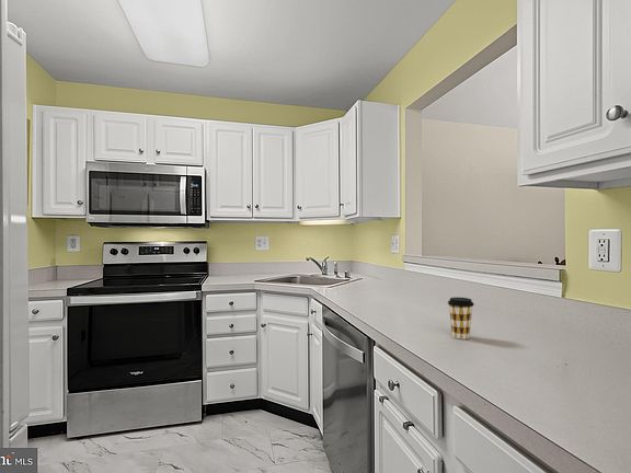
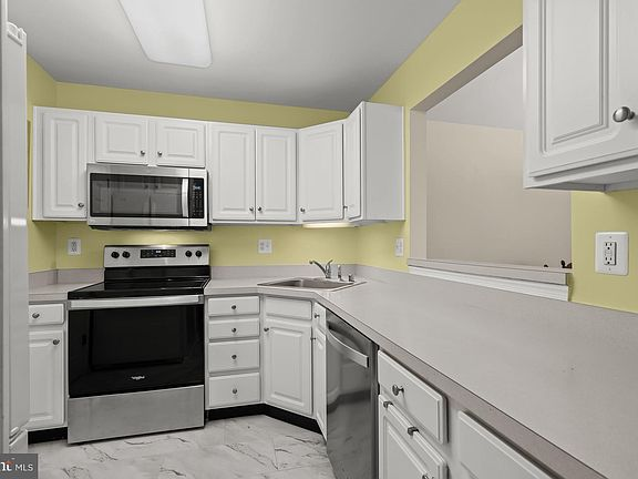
- coffee cup [447,297,474,341]
